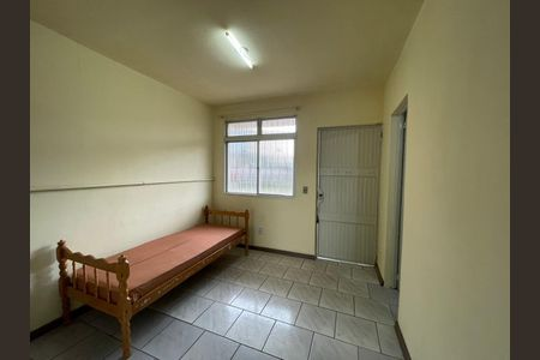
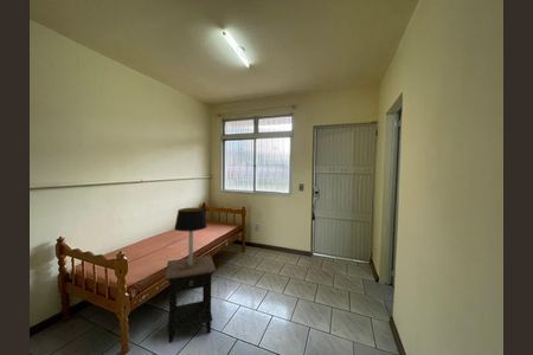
+ table lamp [173,207,208,265]
+ side table [163,254,217,344]
